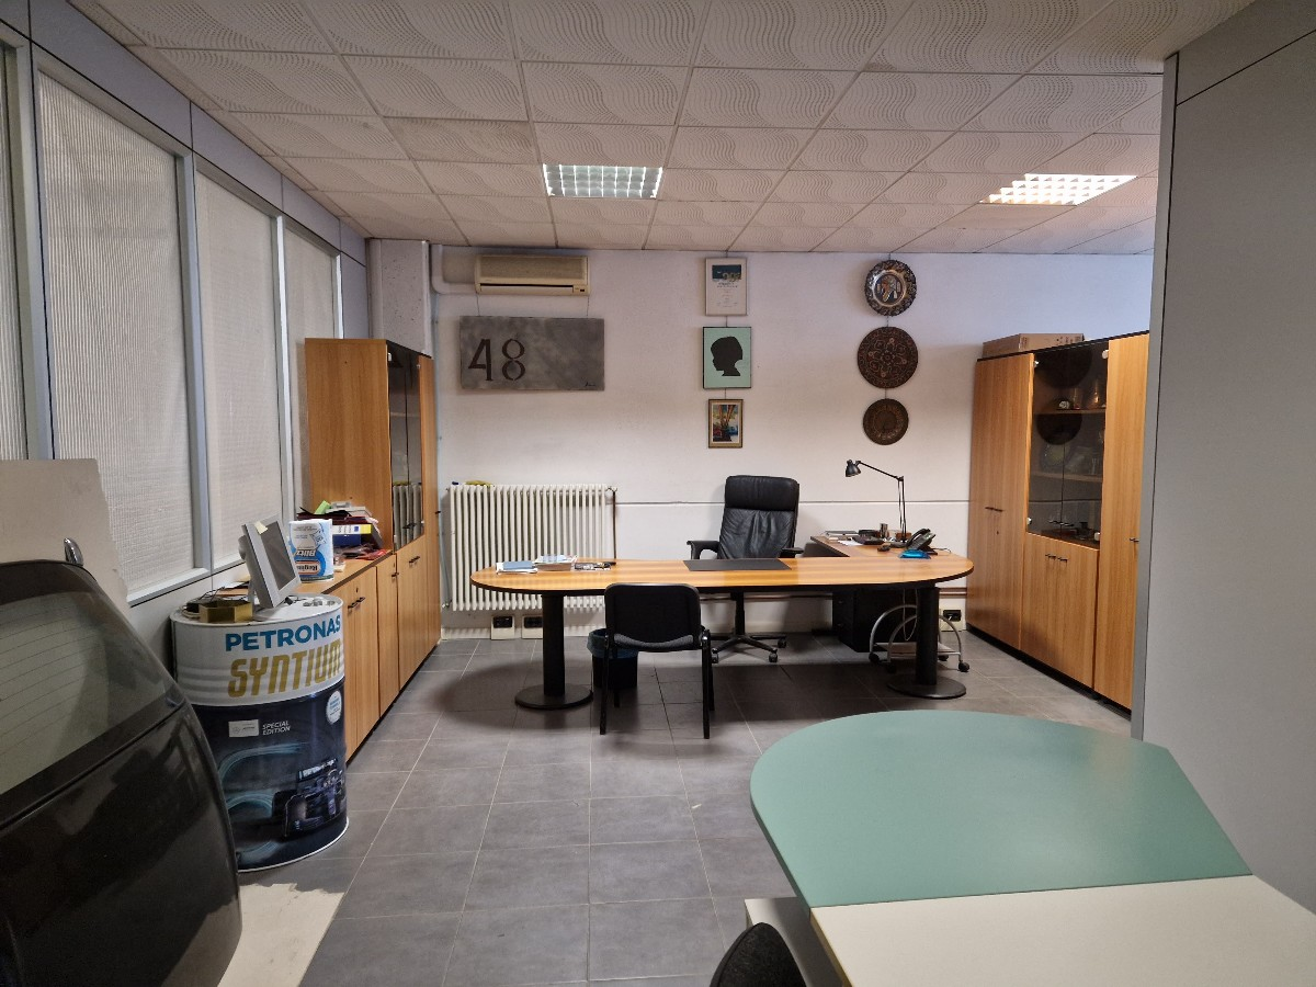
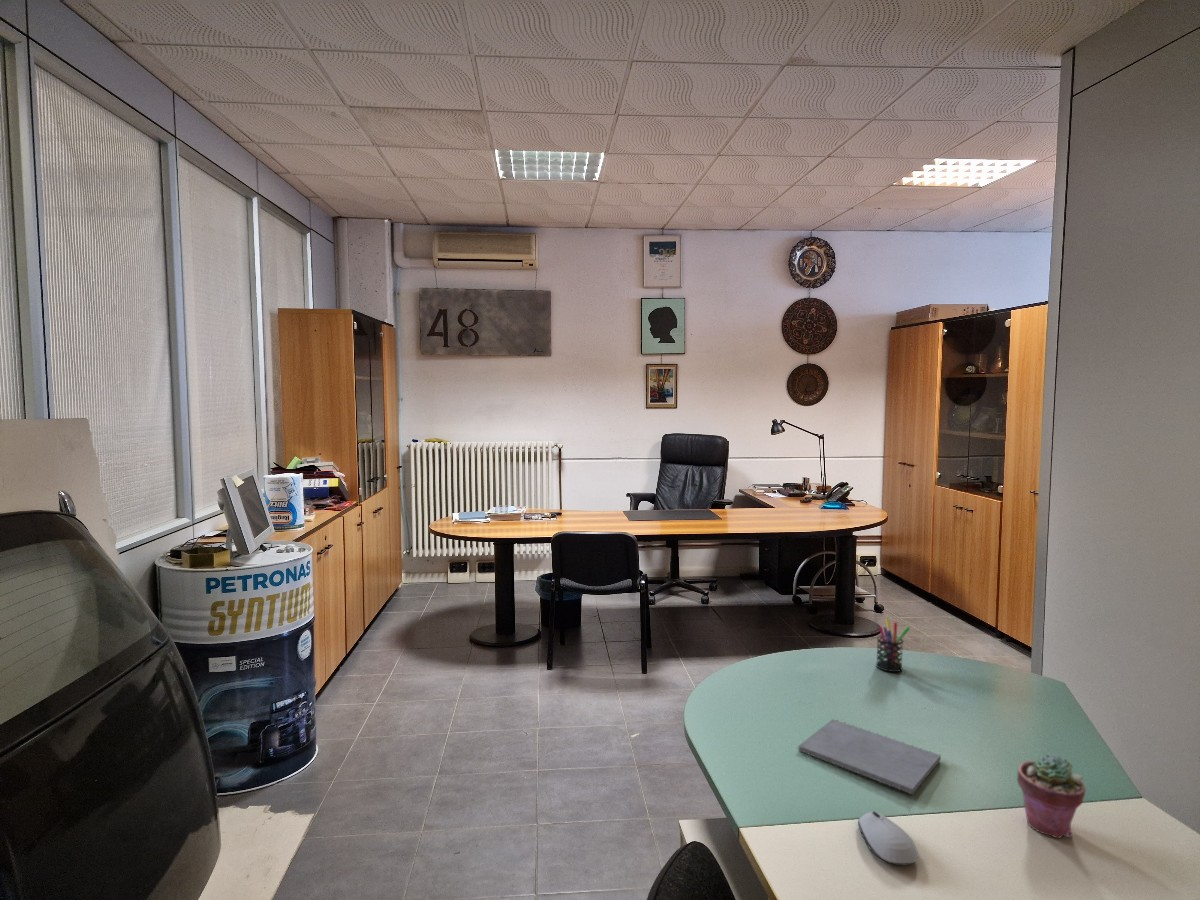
+ computer mouse [857,810,919,867]
+ notepad [797,718,942,795]
+ pen holder [875,618,911,673]
+ potted succulent [1016,753,1087,839]
